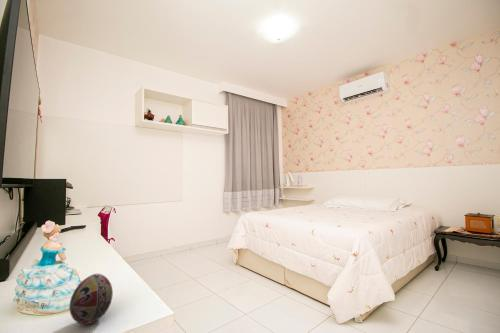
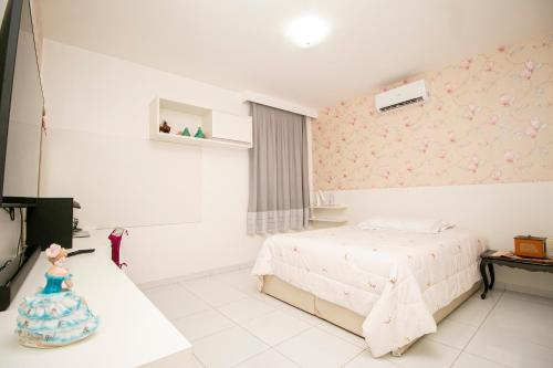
- decorative egg [68,273,114,325]
